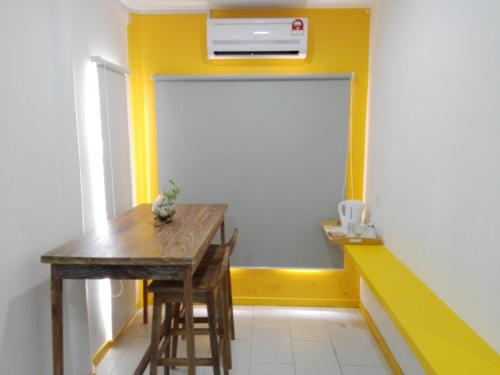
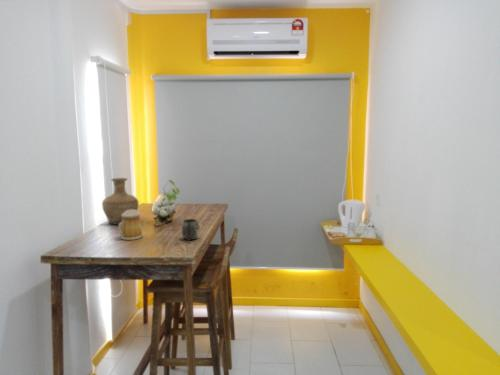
+ mug [181,218,201,243]
+ mug [117,210,144,241]
+ vase [101,177,139,225]
